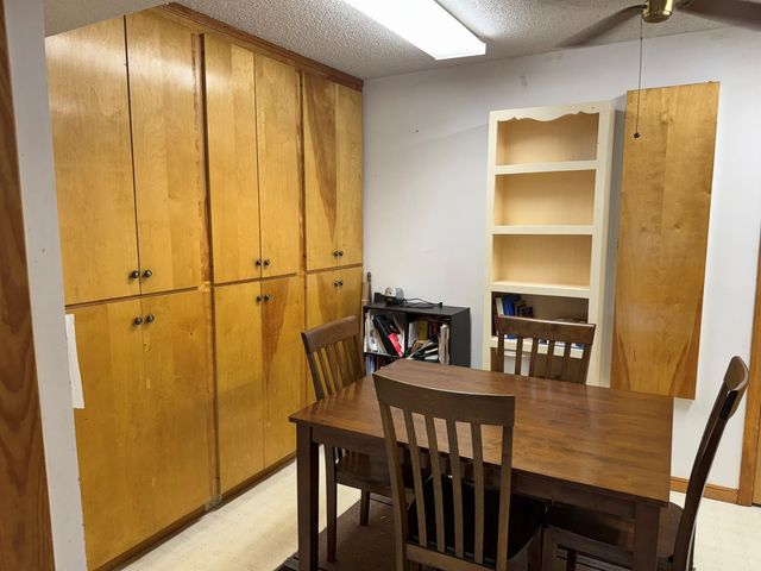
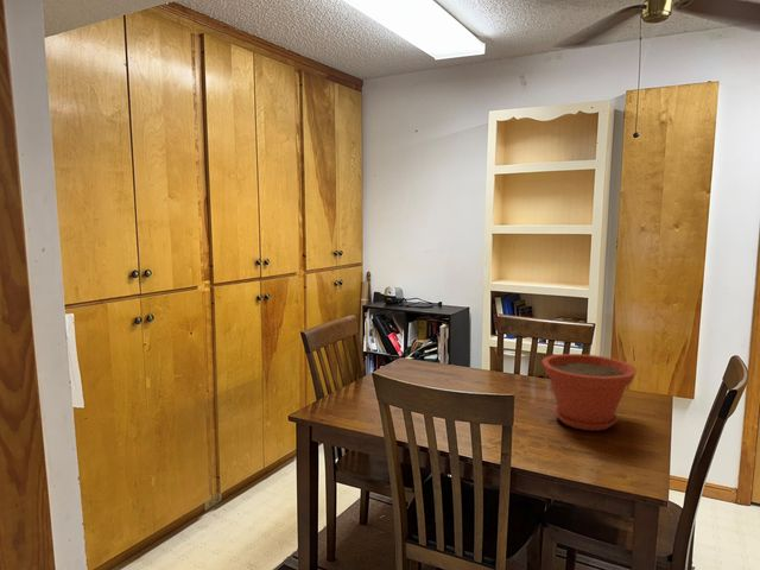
+ plant pot [542,353,638,431]
